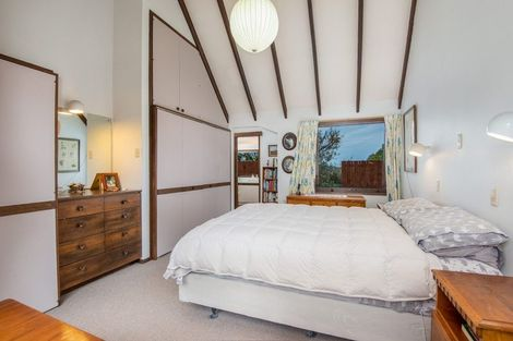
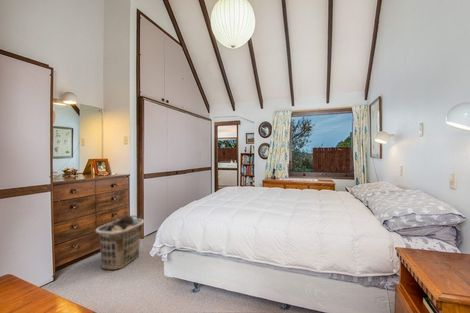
+ clothes hamper [94,215,146,271]
